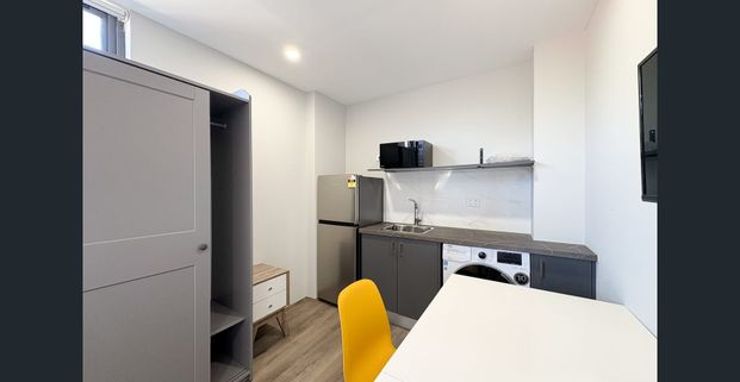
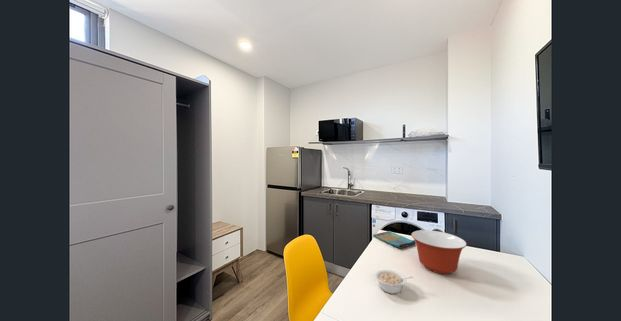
+ legume [374,268,414,294]
+ mixing bowl [410,229,468,275]
+ dish towel [372,230,416,249]
